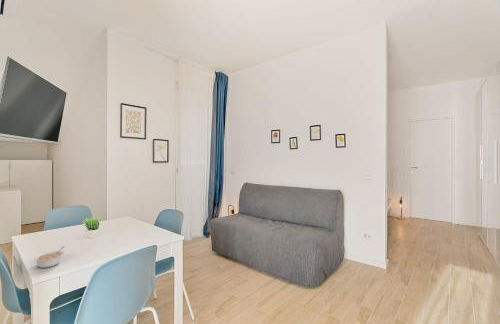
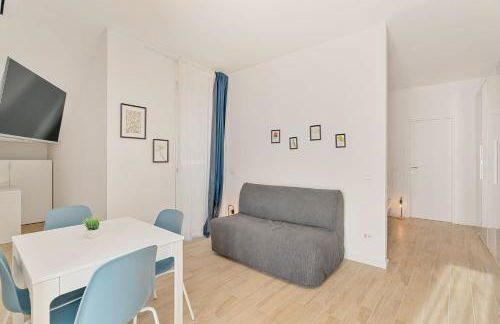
- legume [33,246,65,269]
